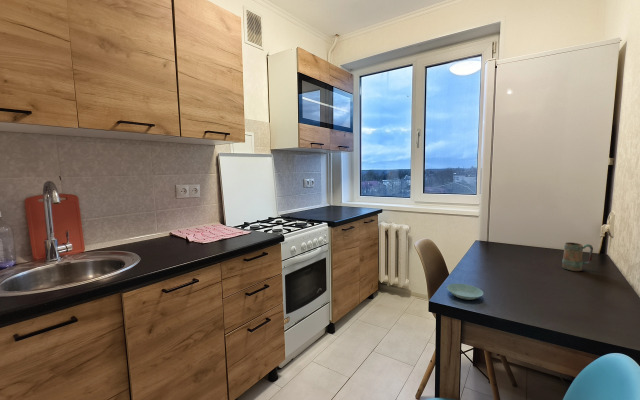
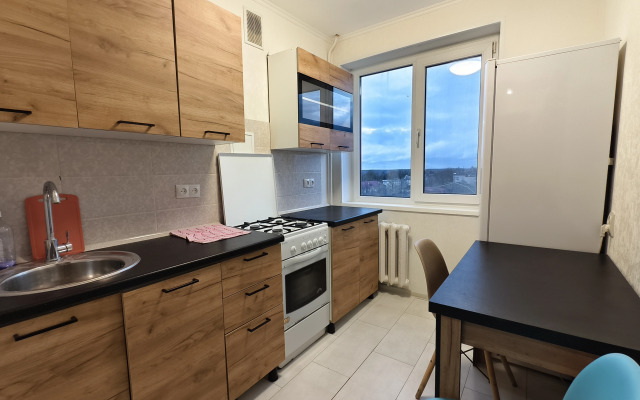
- mug [561,241,594,272]
- saucer [446,283,484,301]
